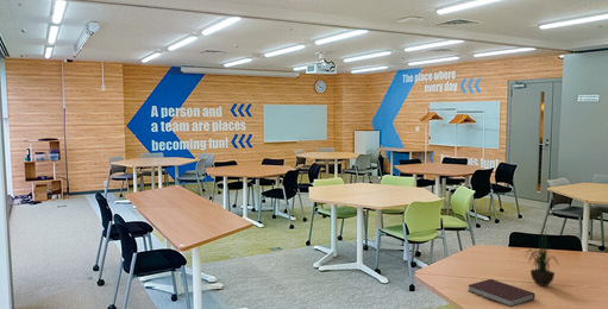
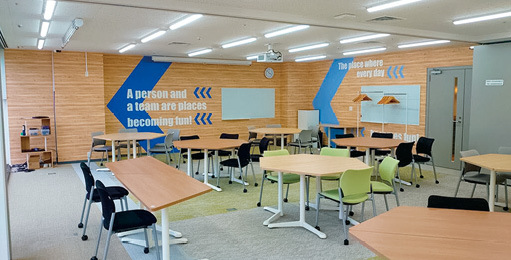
- potted plant [522,228,562,288]
- notebook [466,278,535,308]
